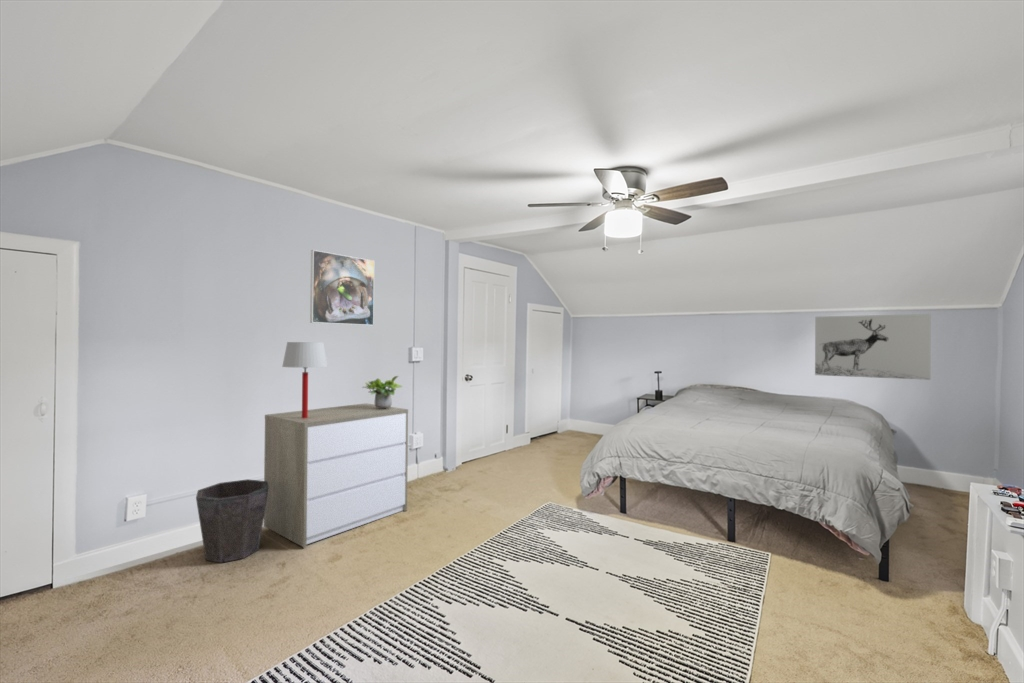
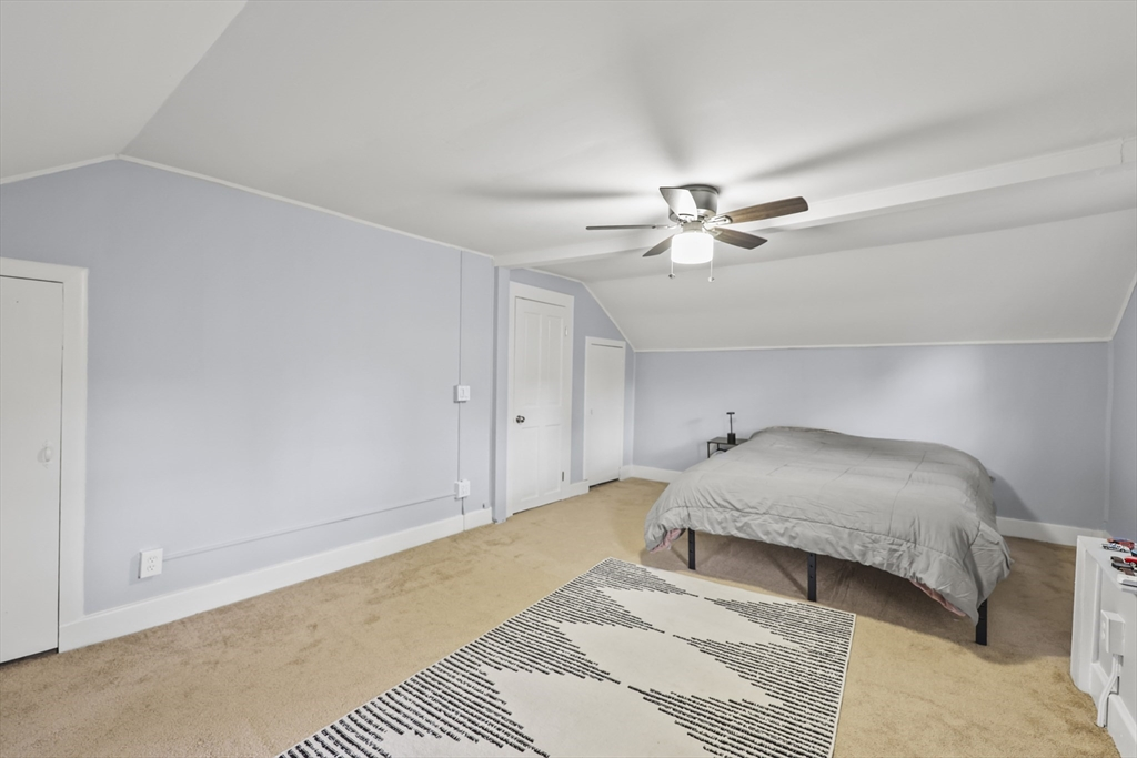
- potted plant [361,375,404,409]
- dresser [263,402,409,548]
- wall art [814,313,932,381]
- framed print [309,249,375,326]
- table lamp [281,341,328,418]
- waste bin [195,478,269,564]
